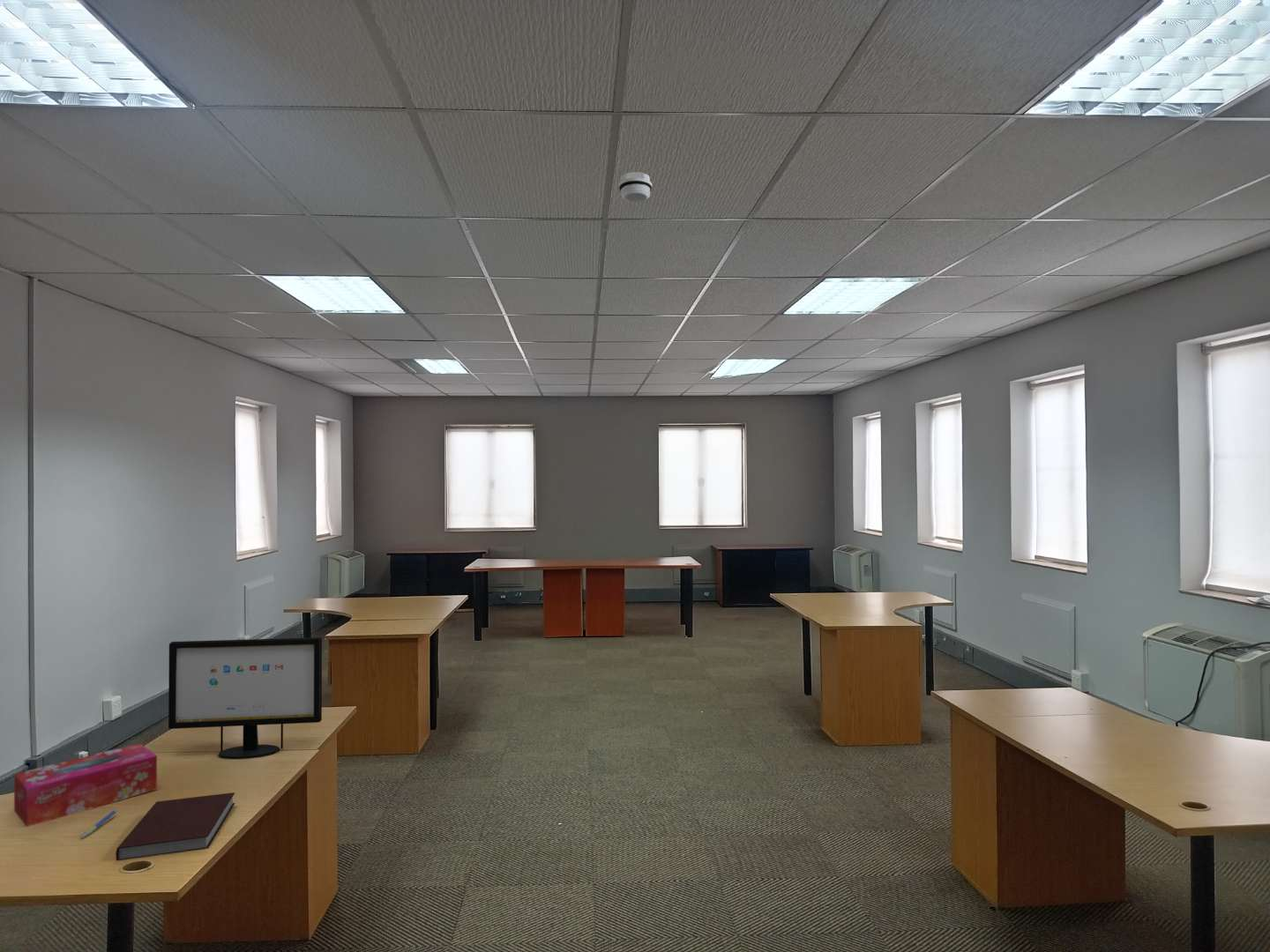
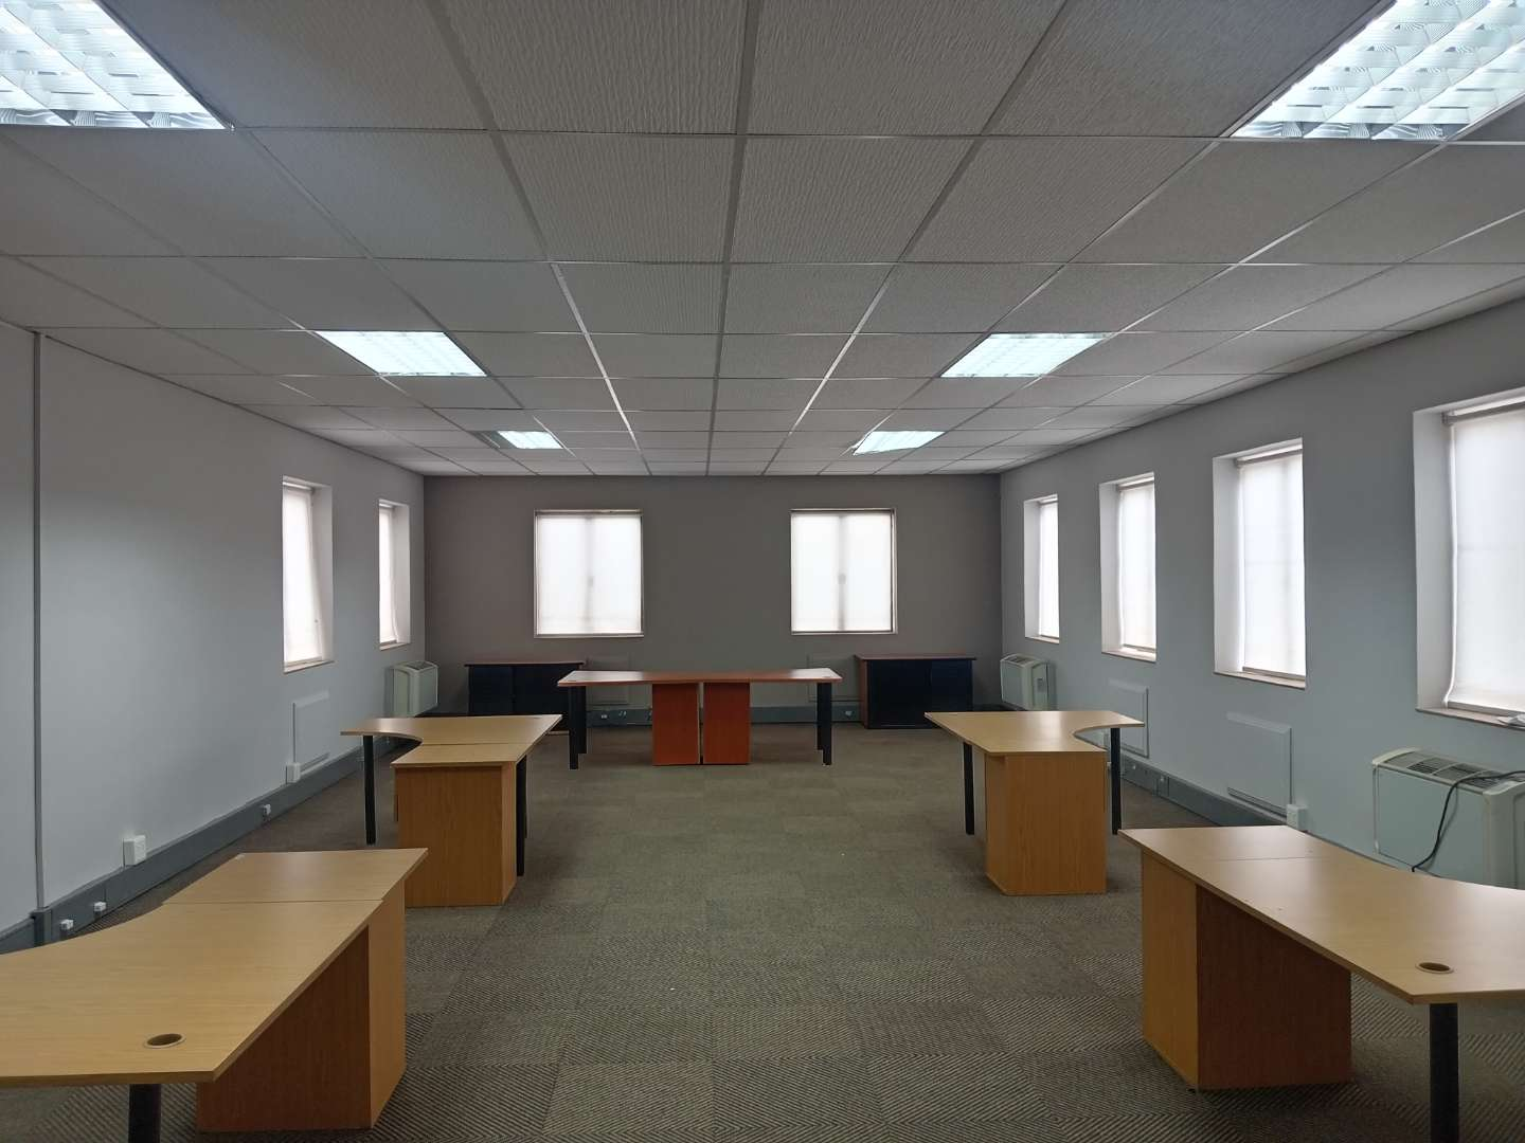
- tissue box [13,742,158,828]
- computer monitor [168,636,323,760]
- smoke detector [618,171,654,204]
- notebook [115,792,235,861]
- pen [80,808,118,839]
